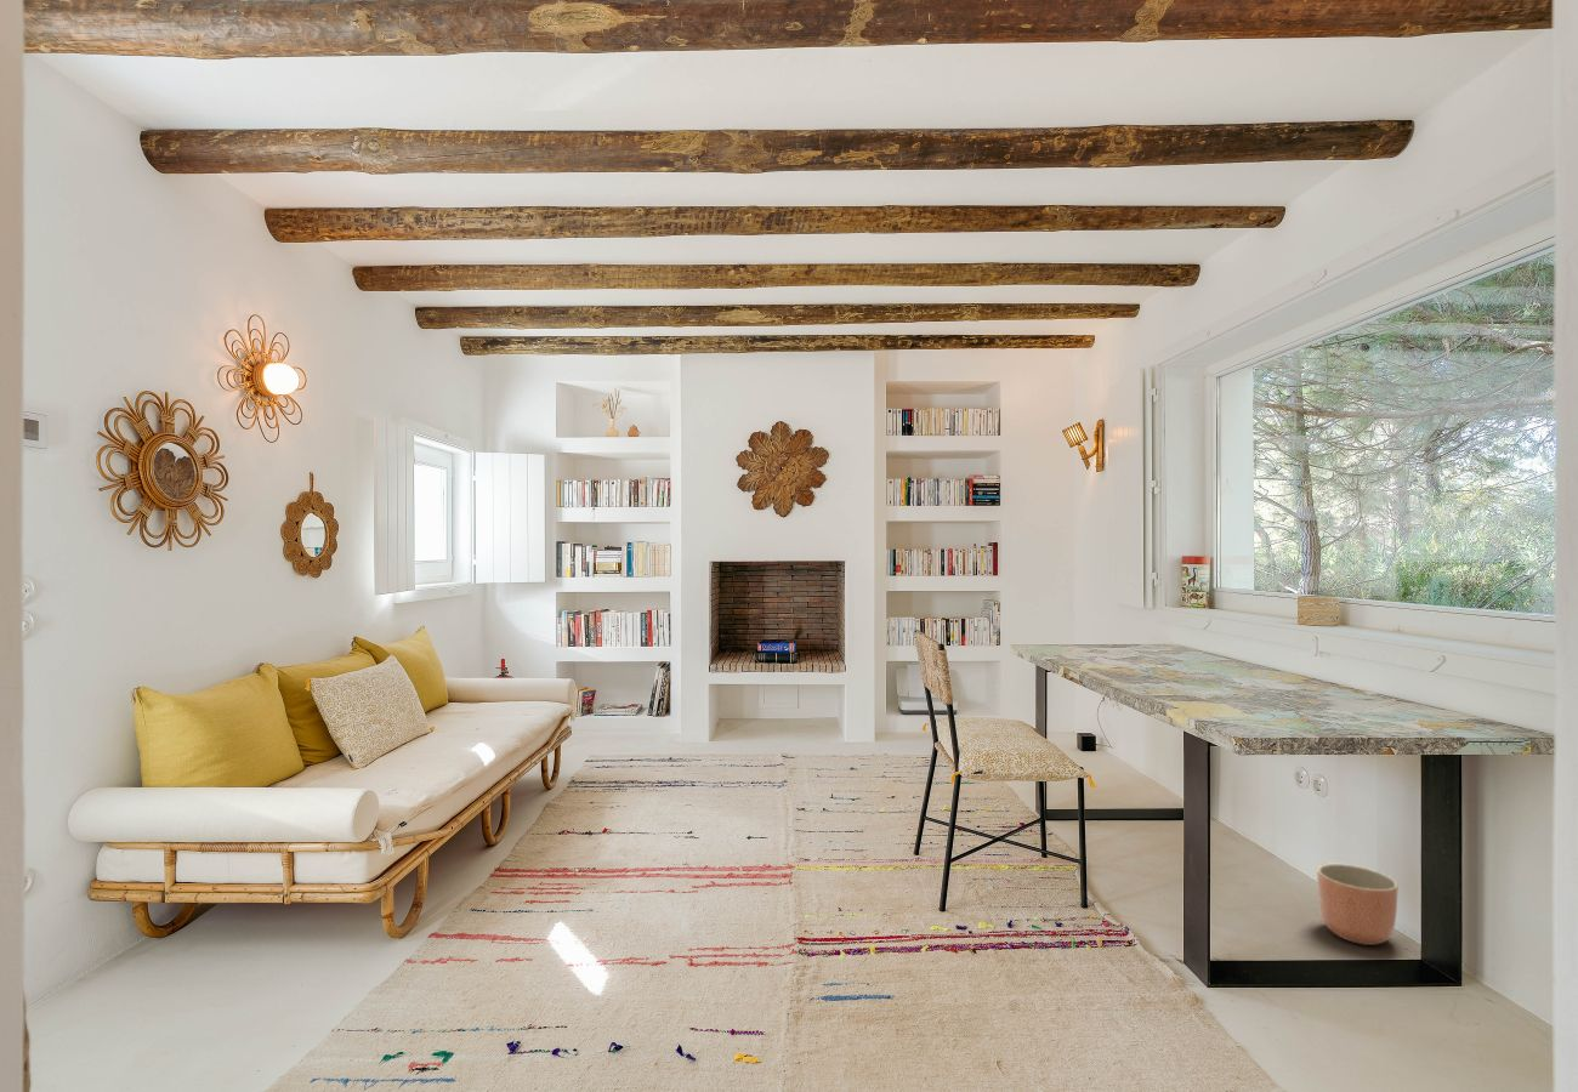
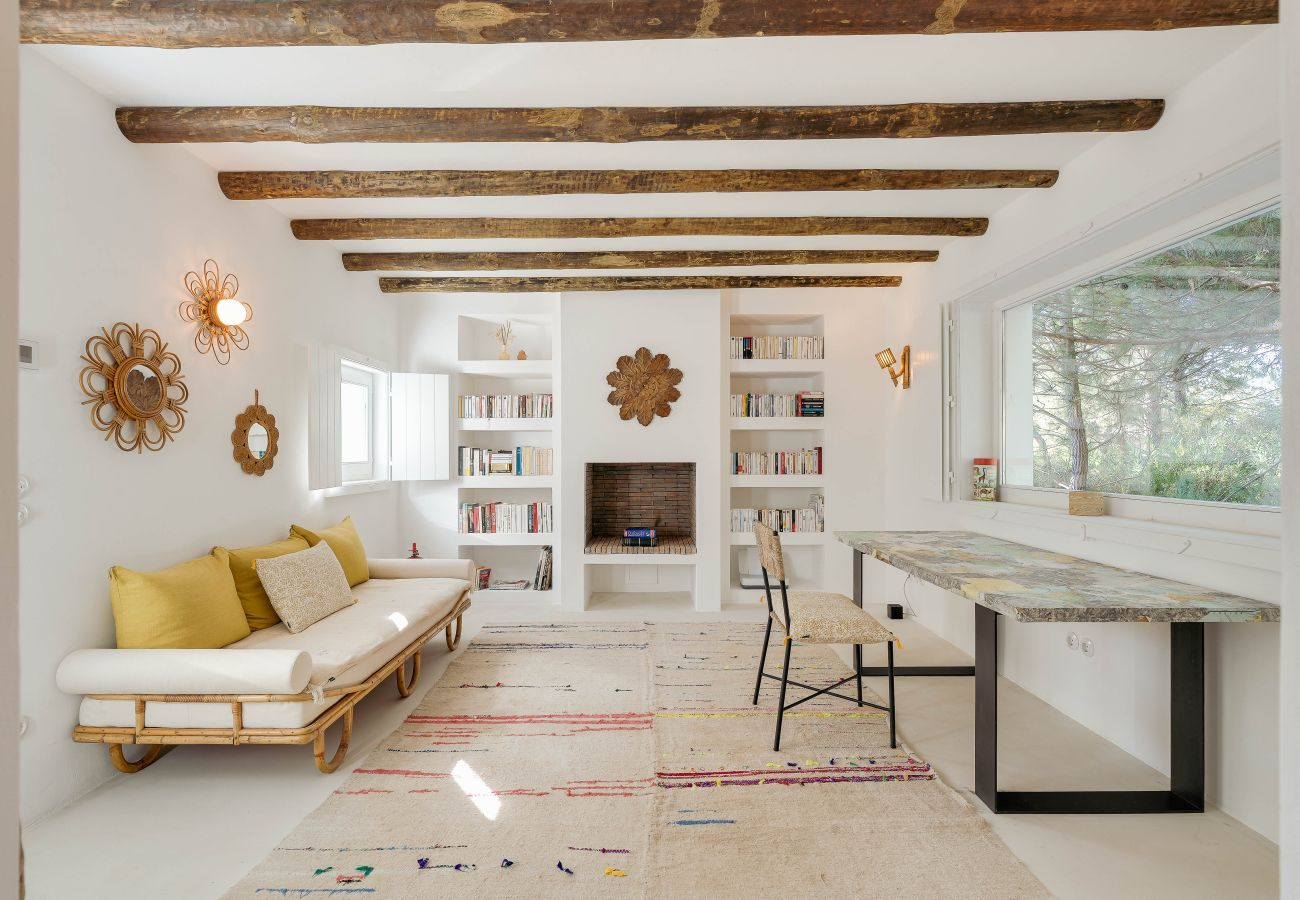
- planter [1316,863,1398,946]
